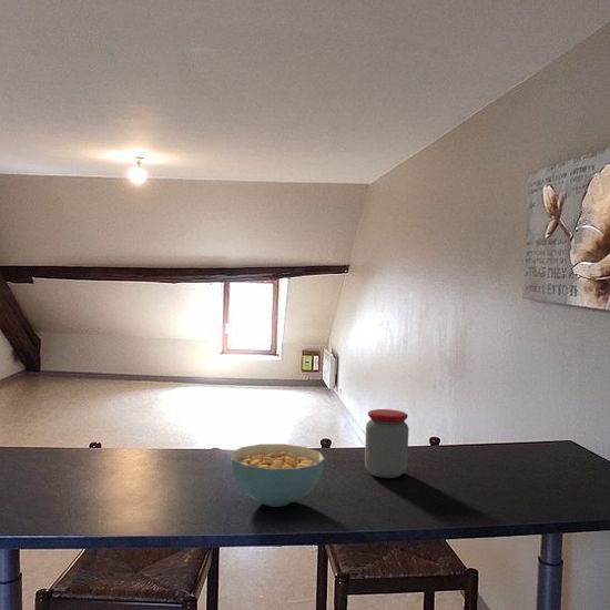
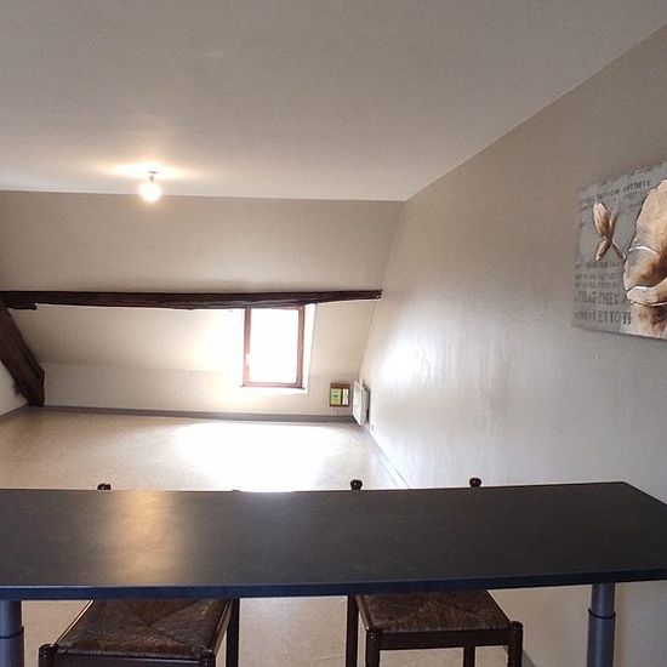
- cereal bowl [230,443,326,508]
- jar [364,408,410,479]
